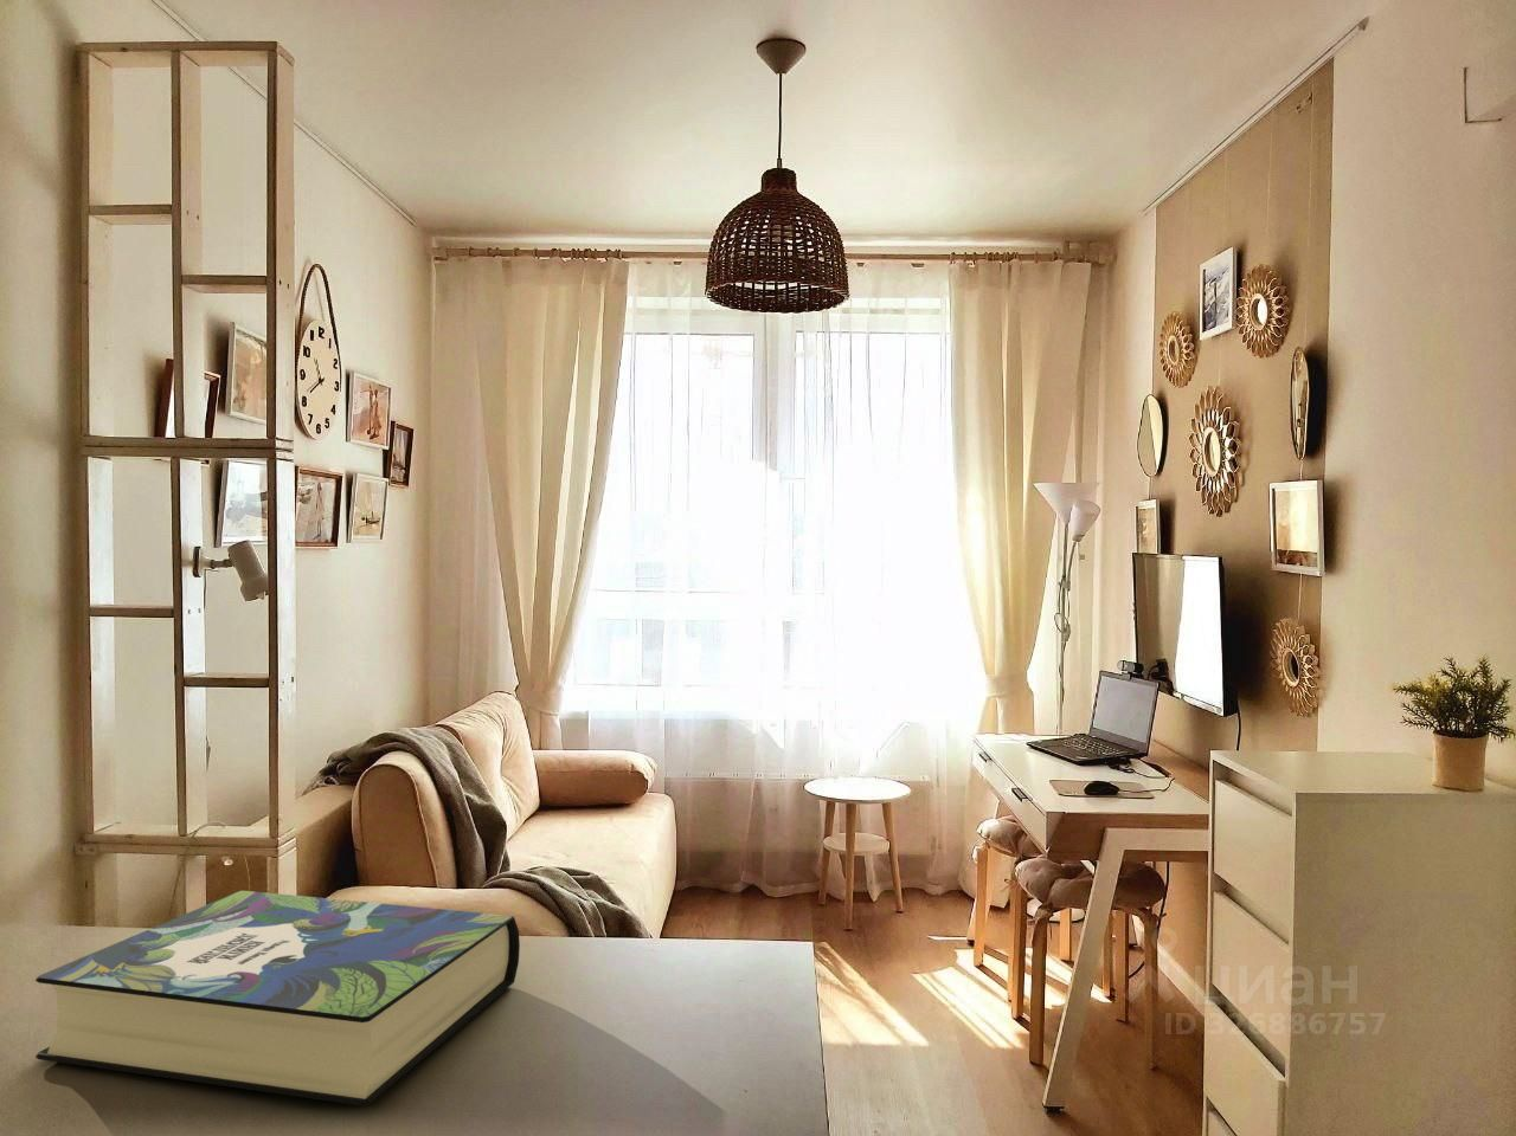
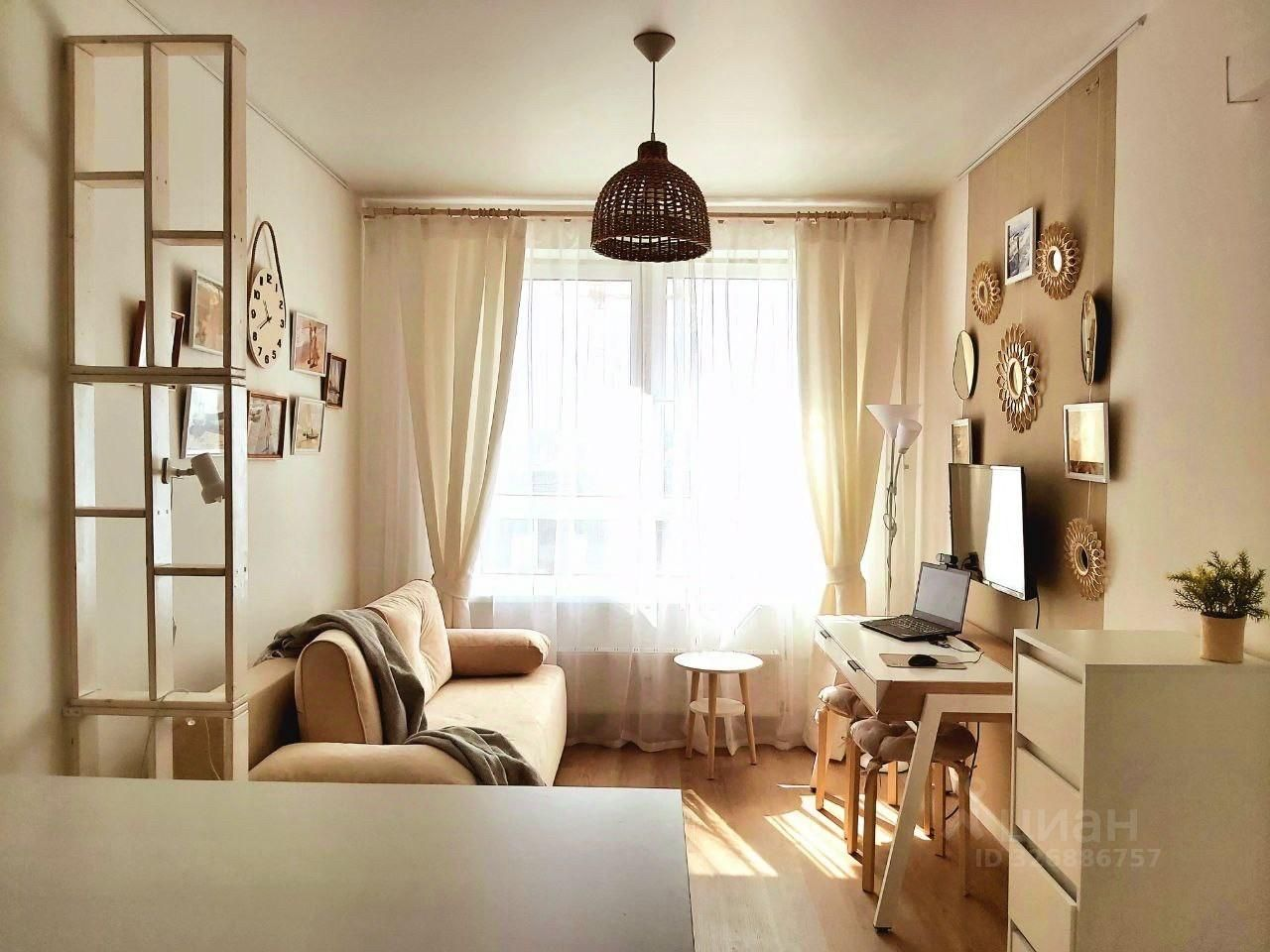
- book [35,890,522,1106]
